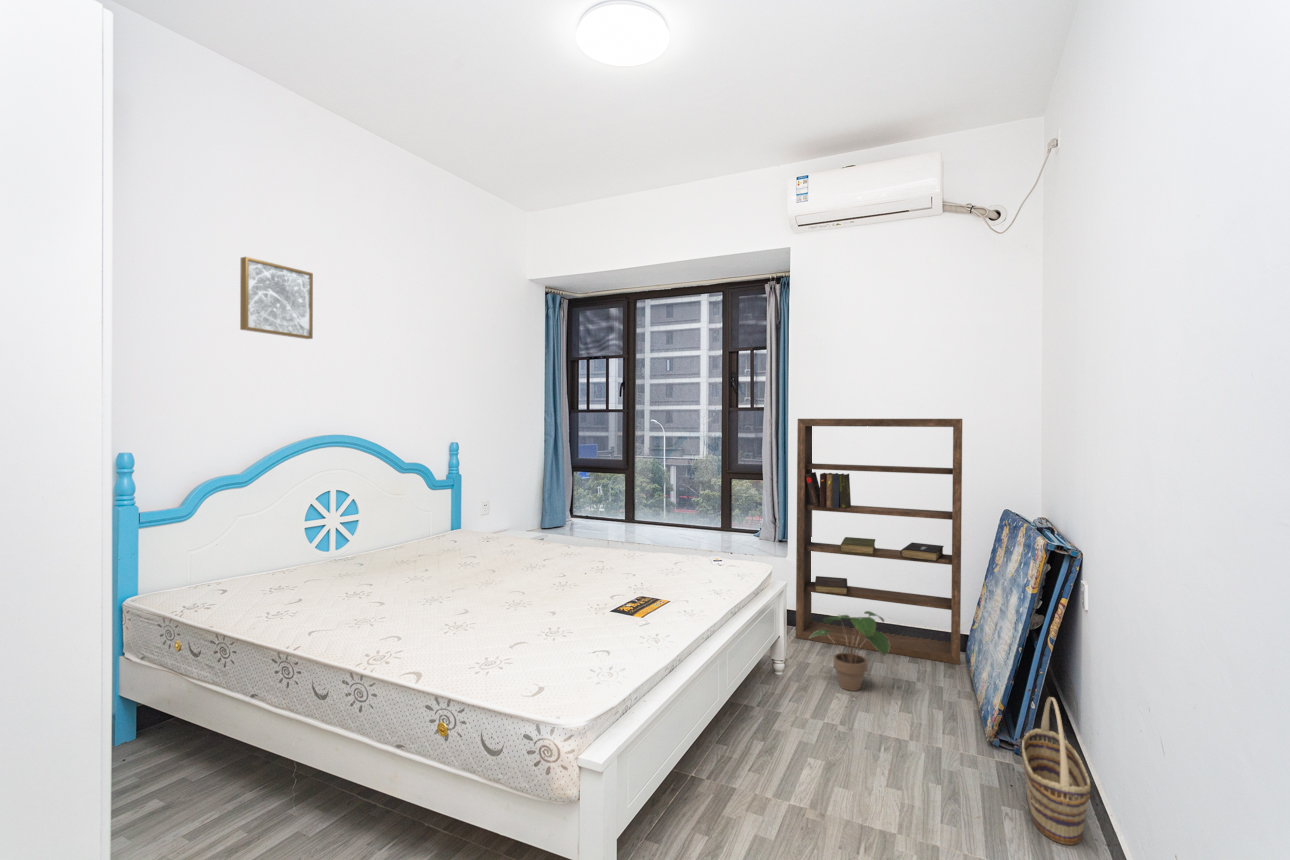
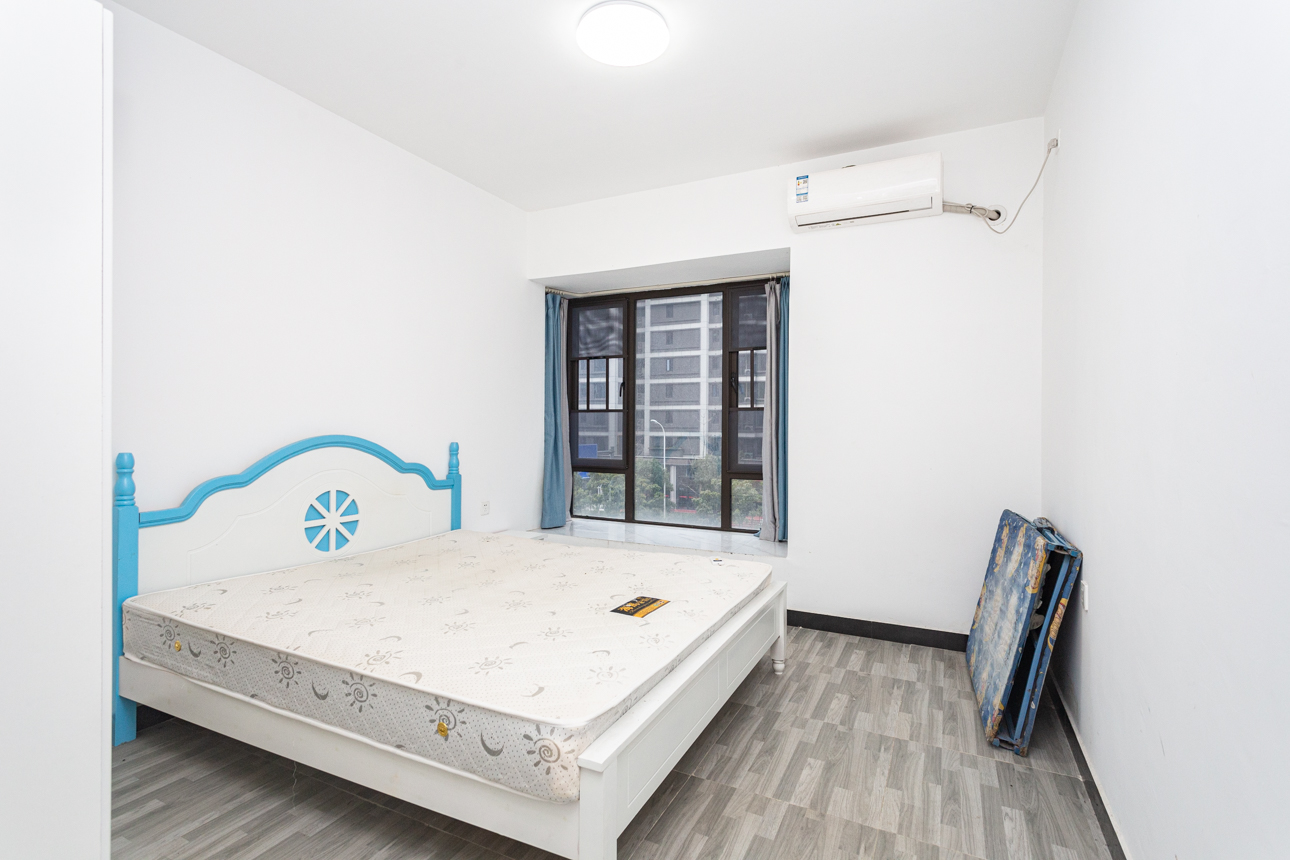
- potted plant [809,610,890,692]
- bookshelf [795,418,963,666]
- basket [1021,696,1091,846]
- wall art [239,256,314,340]
